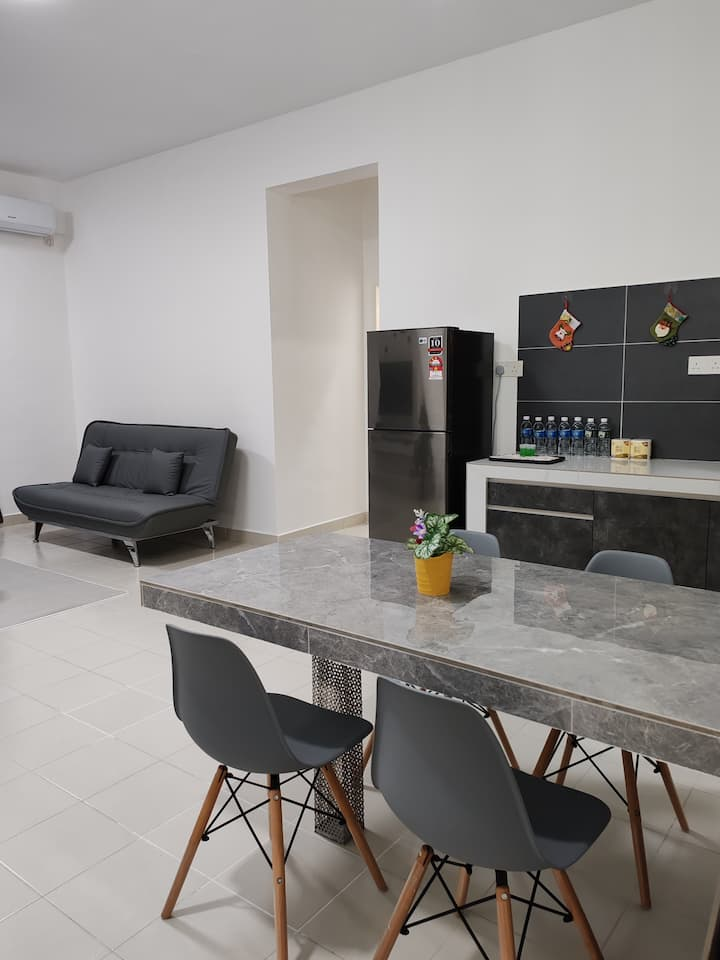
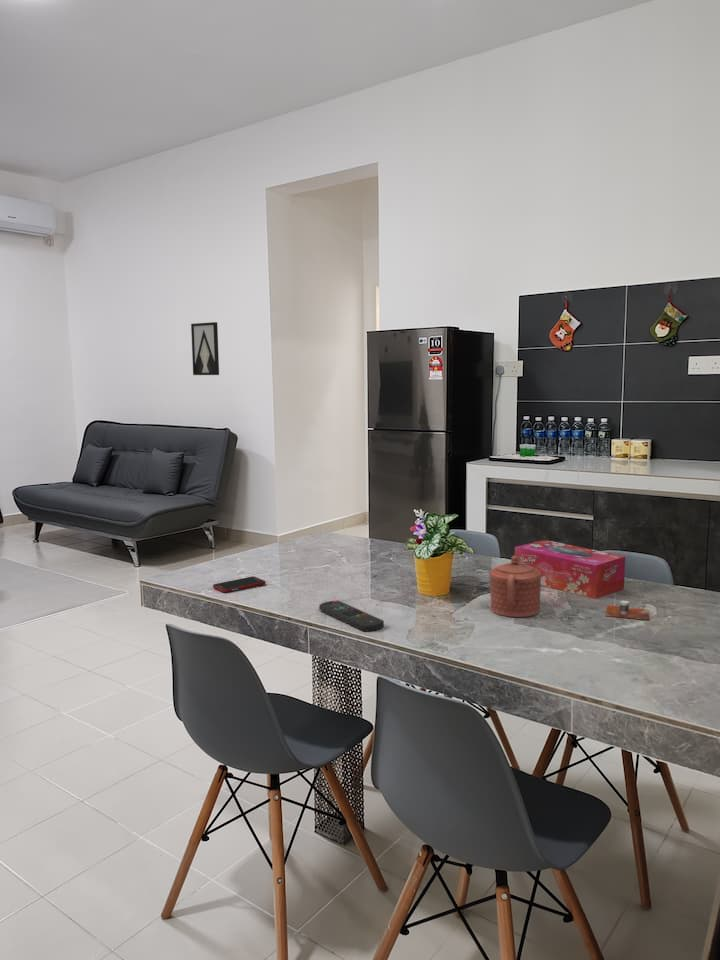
+ cup [604,600,650,621]
+ tissue box [514,539,626,600]
+ teapot [489,555,542,618]
+ wall art [190,321,220,376]
+ cell phone [212,575,267,594]
+ remote control [318,600,385,633]
